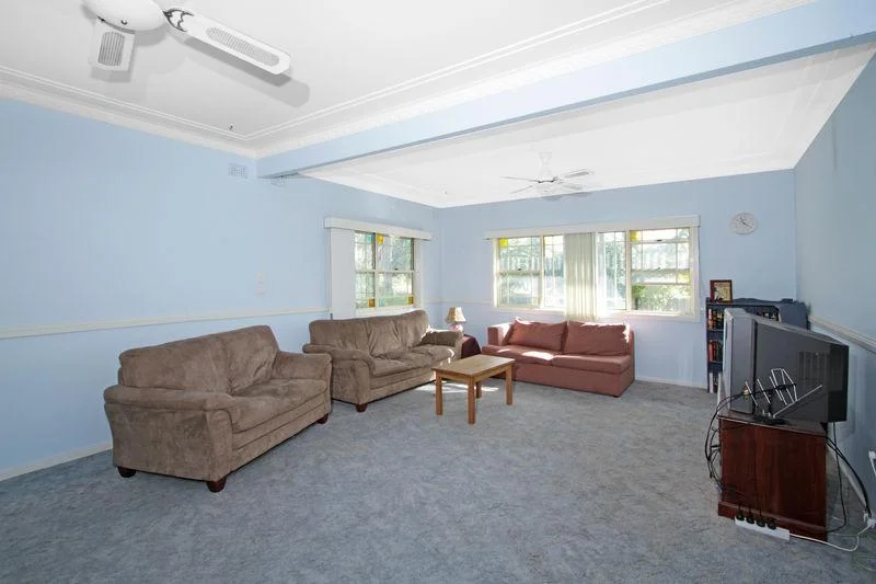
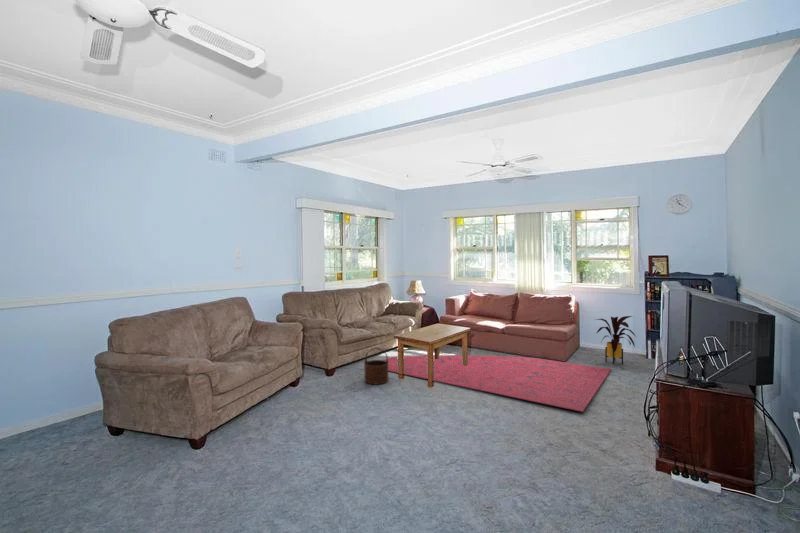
+ rug [382,354,612,413]
+ house plant [595,315,636,365]
+ wooden bucket [363,347,389,386]
